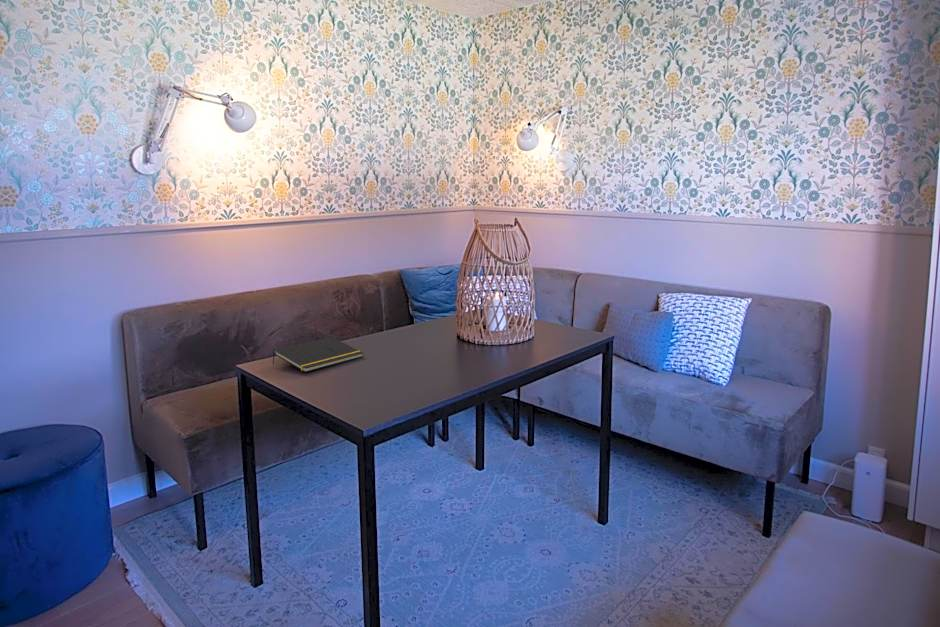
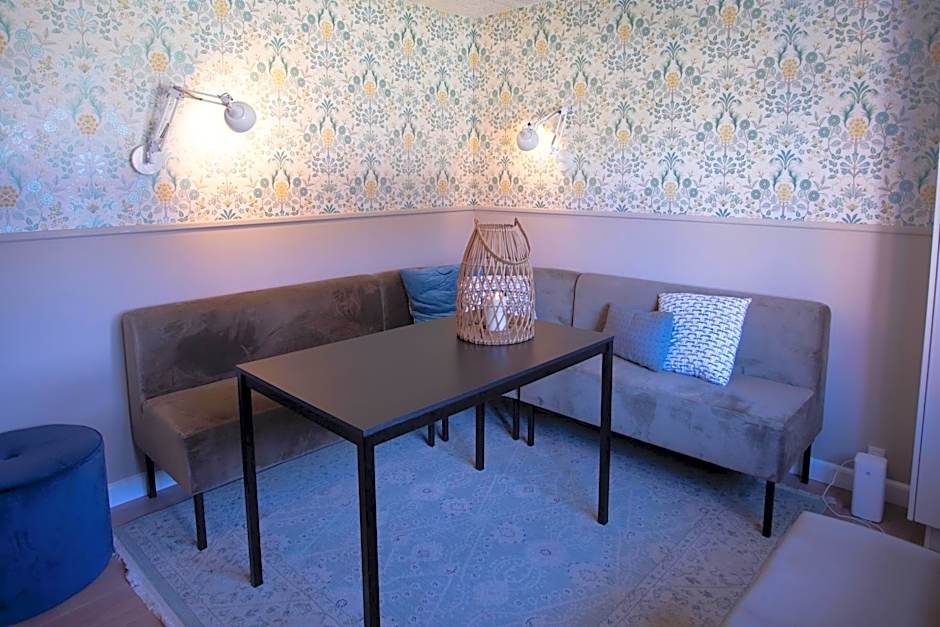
- notepad [272,336,364,373]
